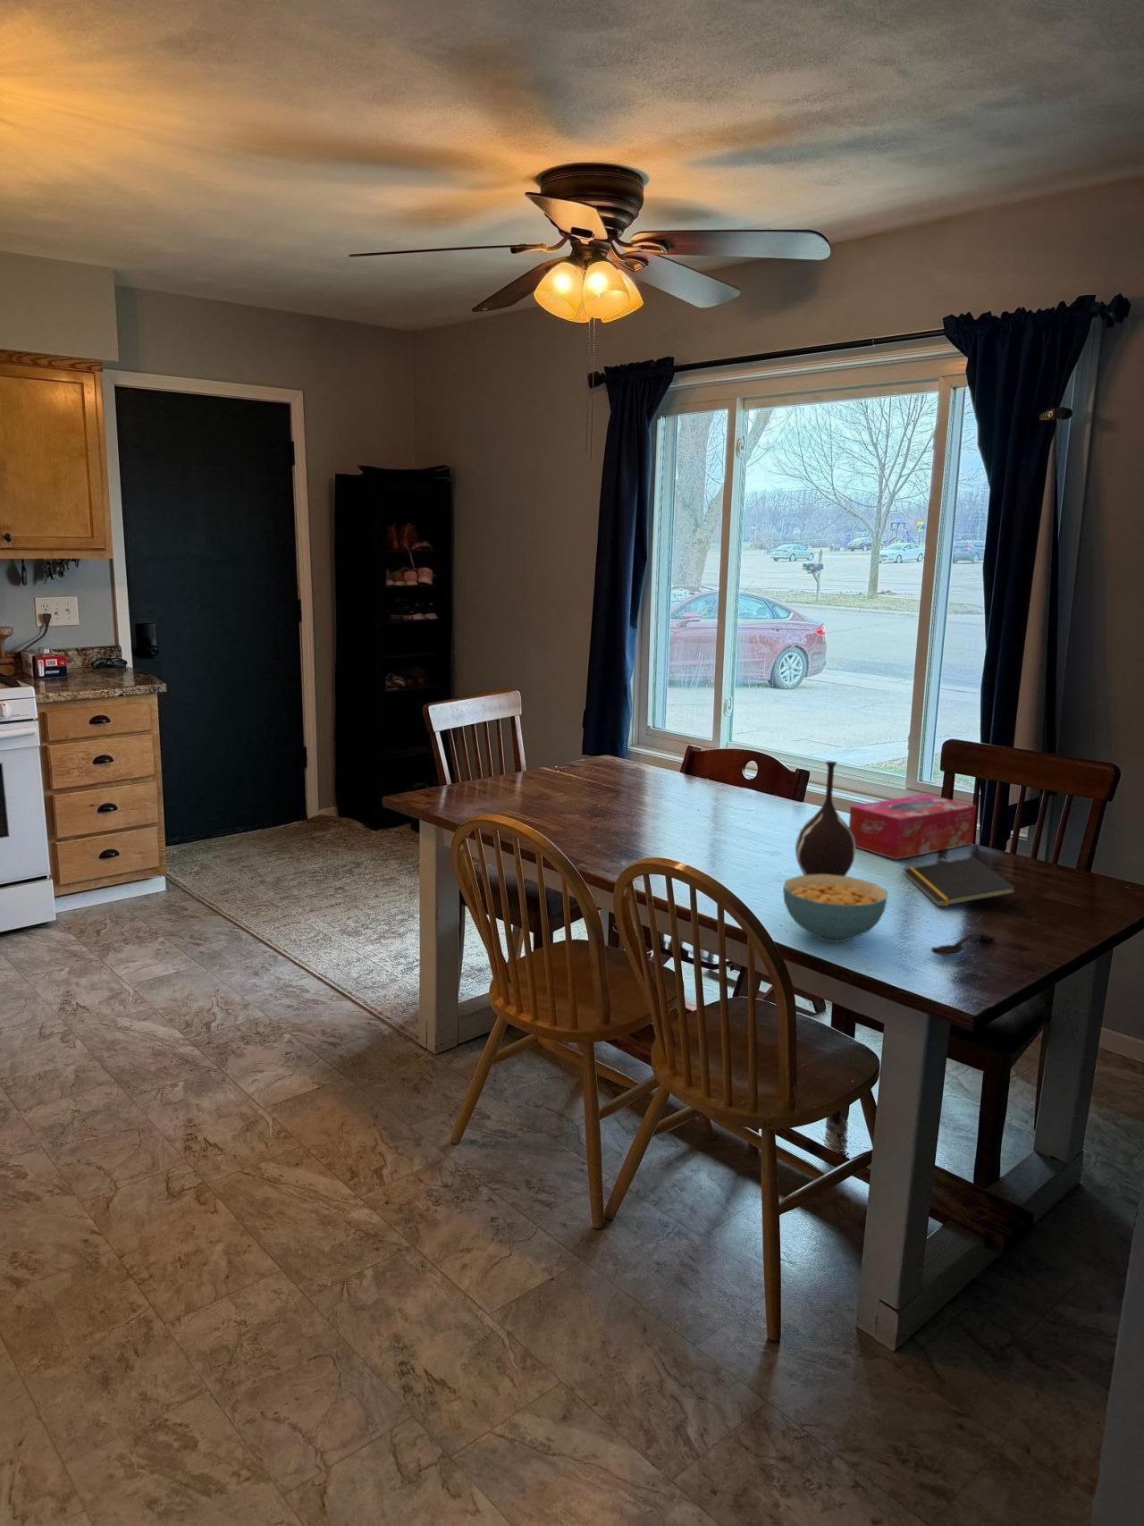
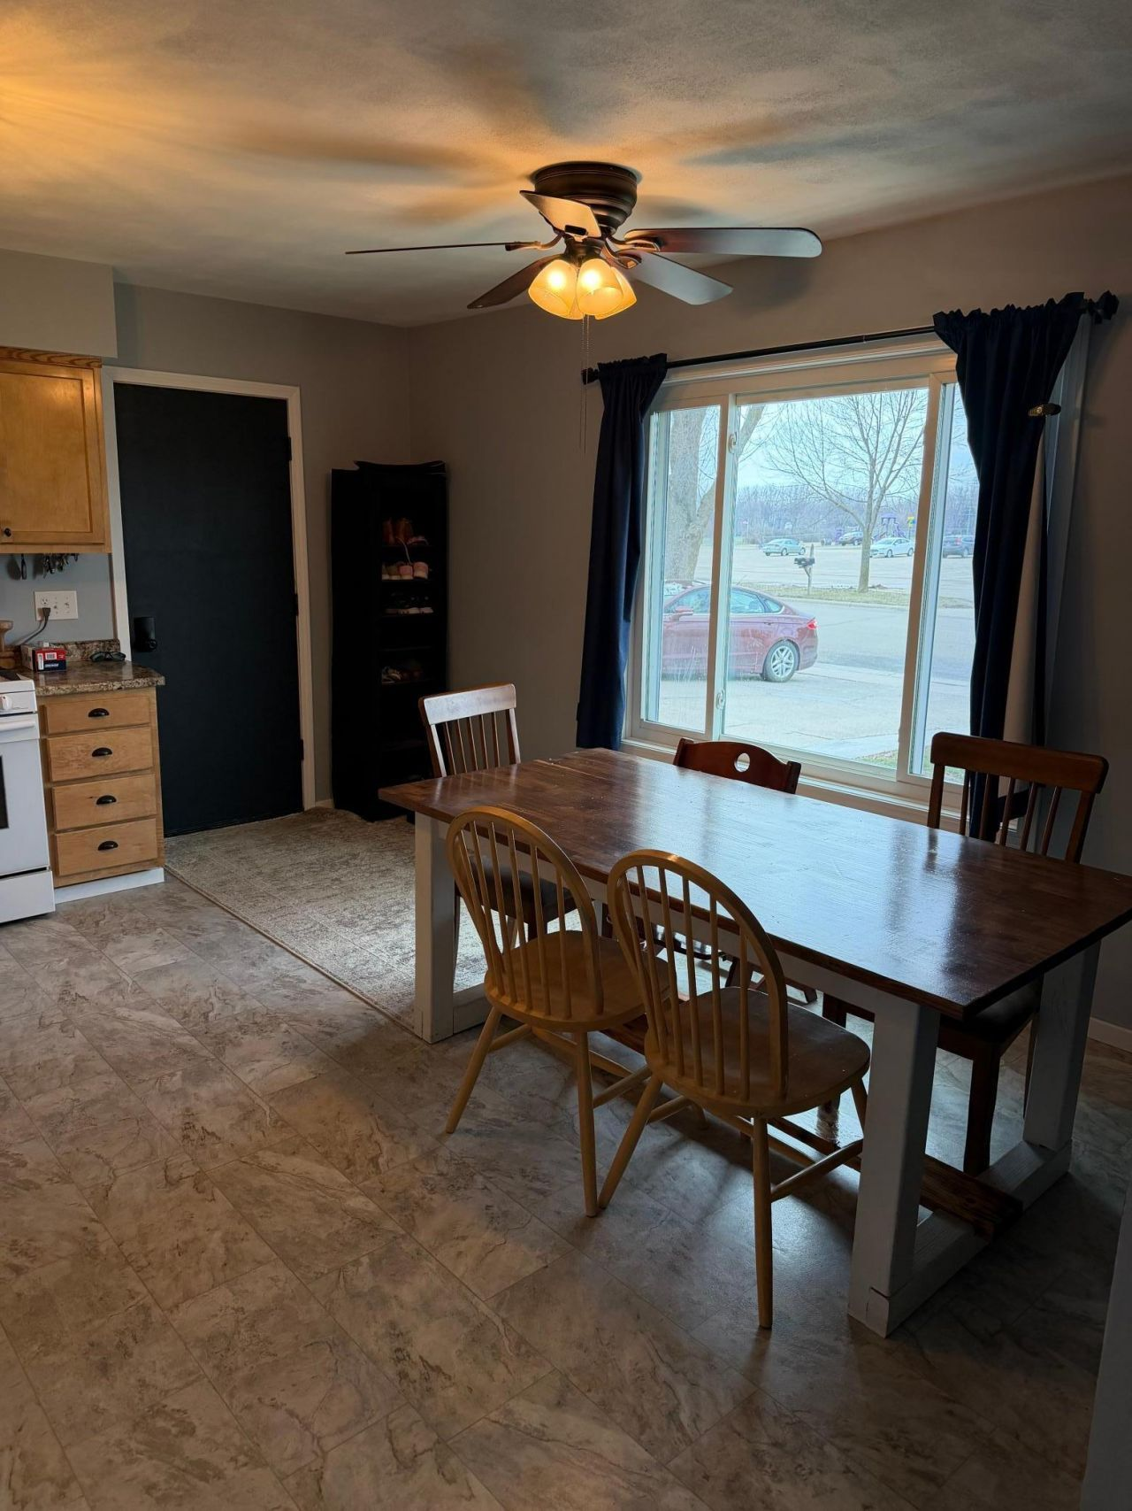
- cereal bowl [782,875,888,943]
- notepad [901,856,1017,907]
- vase [794,761,857,876]
- spoon [930,931,994,956]
- tissue box [848,793,977,860]
